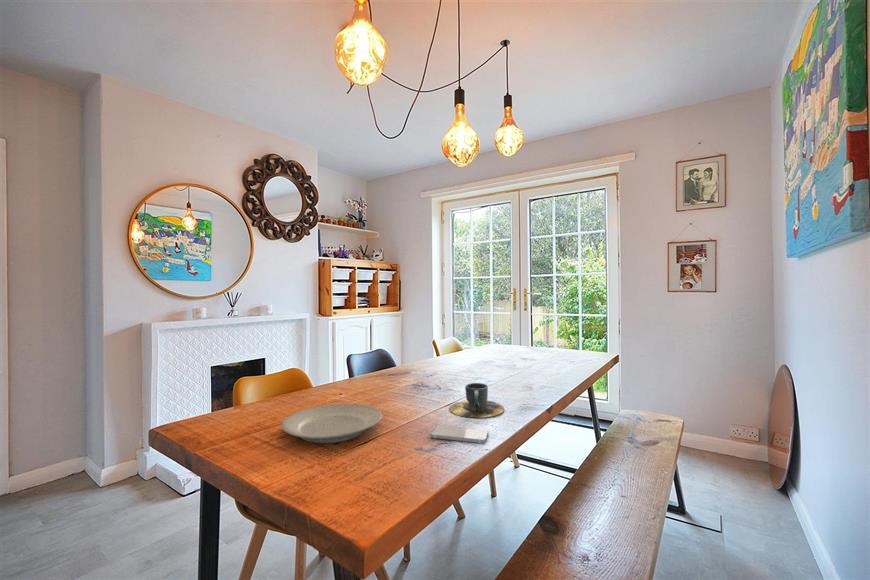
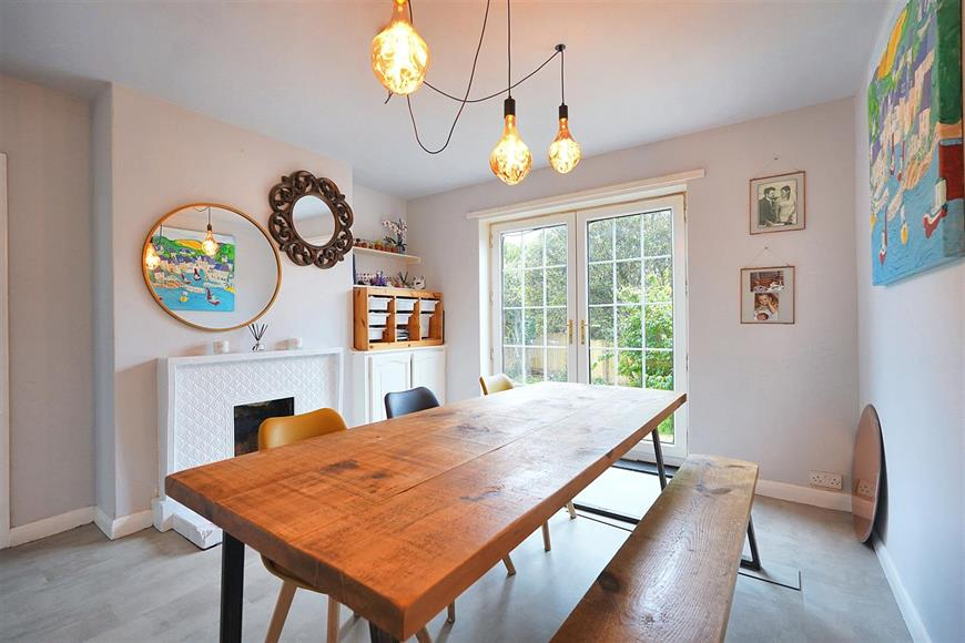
- plate [281,403,383,444]
- cup [448,382,505,419]
- smartphone [429,424,489,444]
